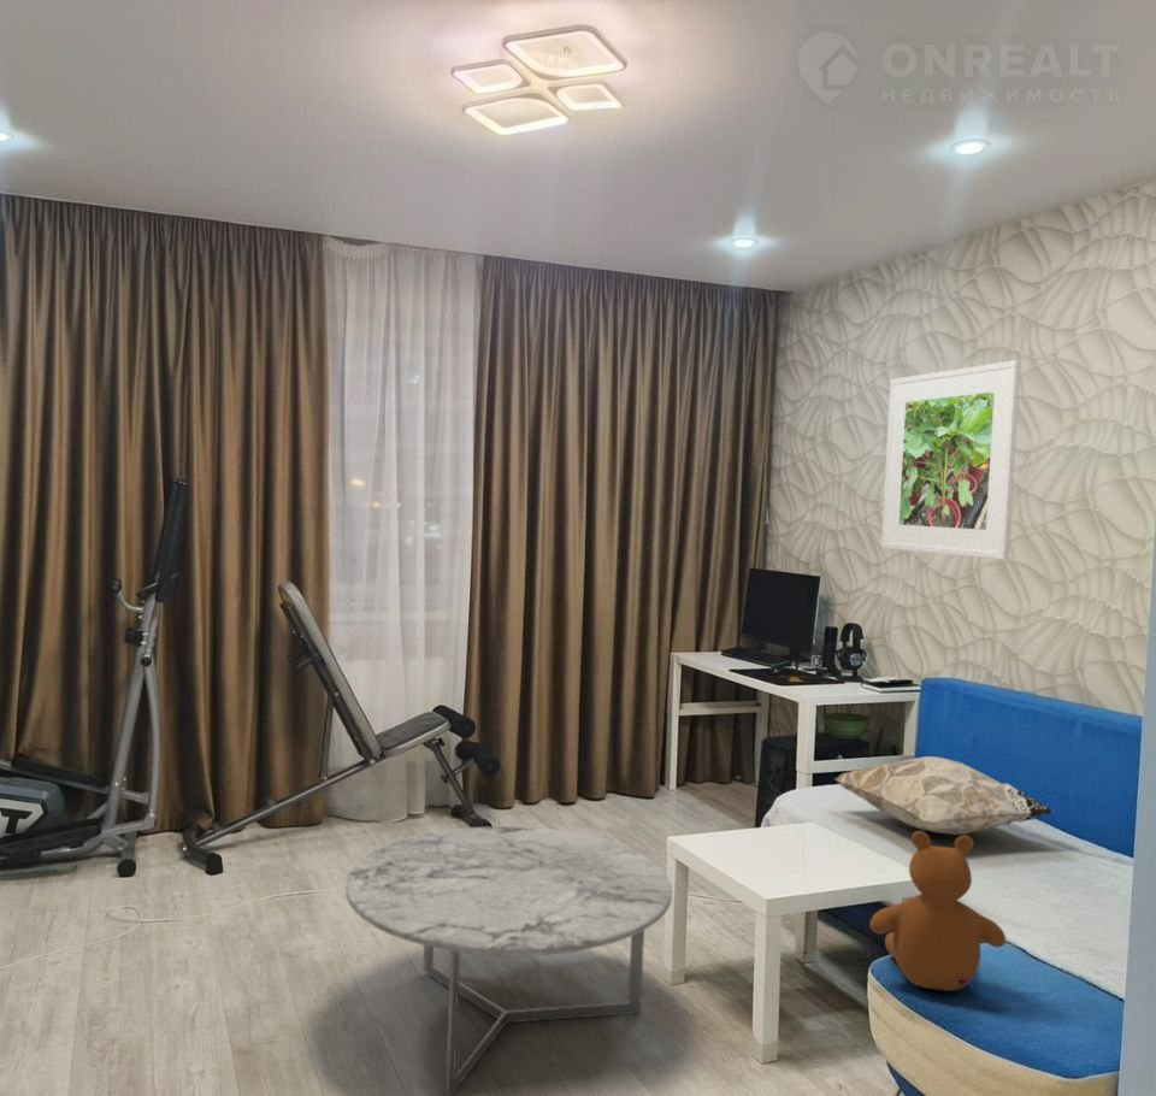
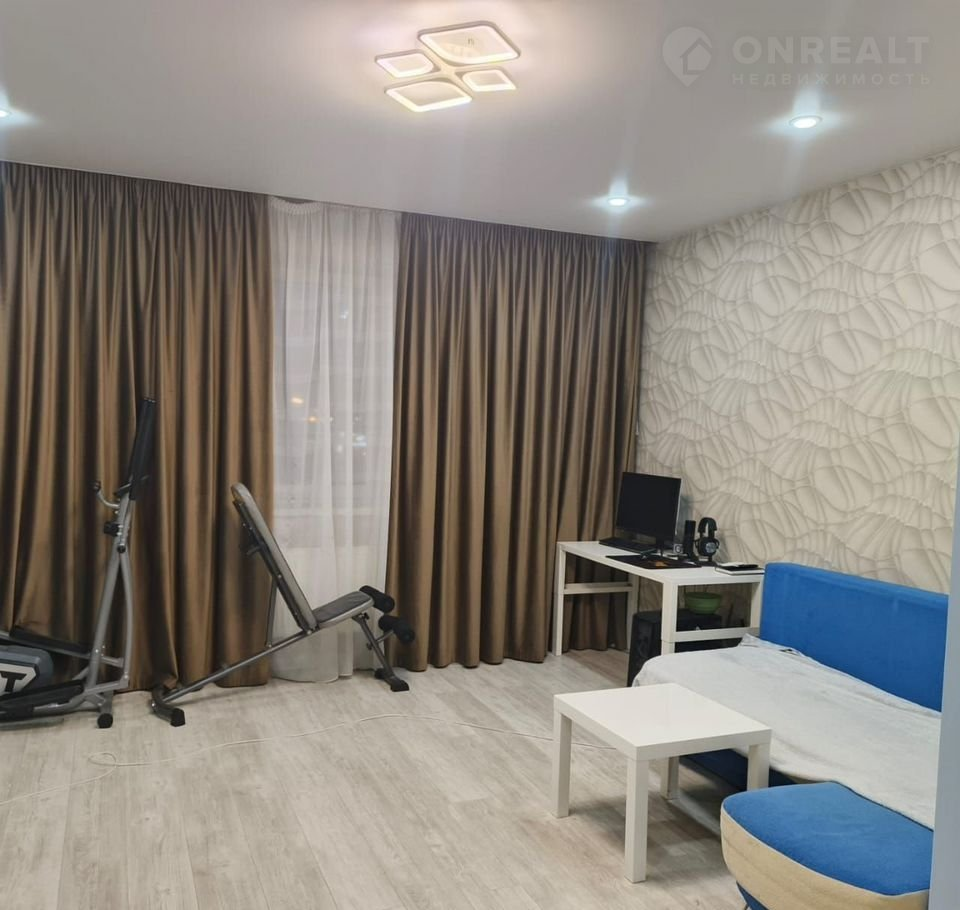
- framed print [880,359,1021,561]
- decorative pillow [833,755,1055,836]
- coffee table [344,825,673,1096]
- teddy bear [868,830,1007,992]
